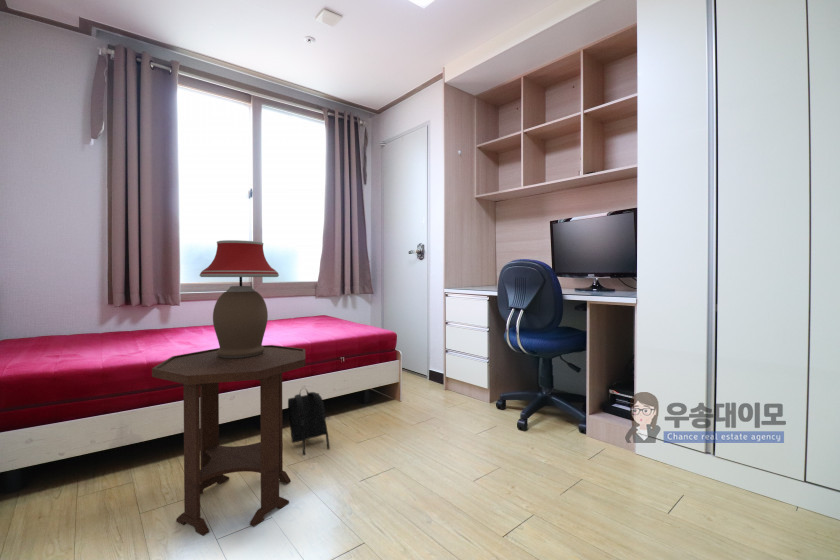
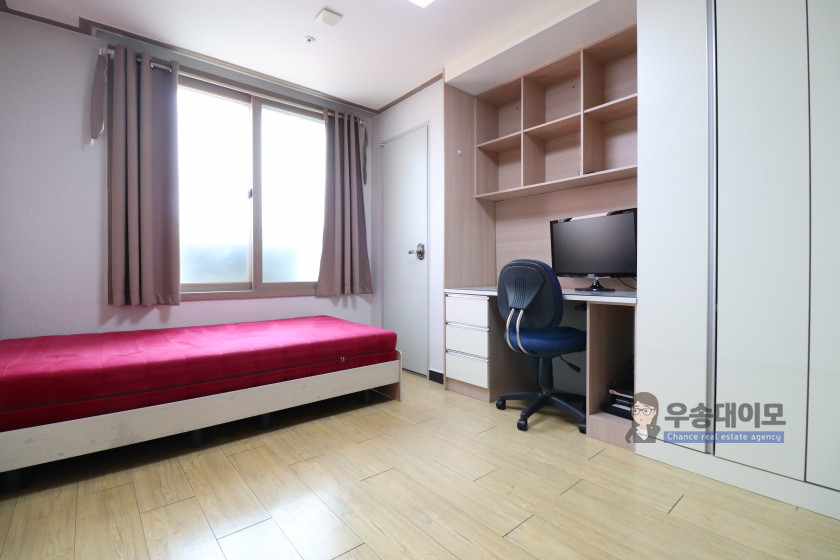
- backpack [287,387,331,456]
- table lamp [198,239,280,358]
- side table [151,344,306,537]
